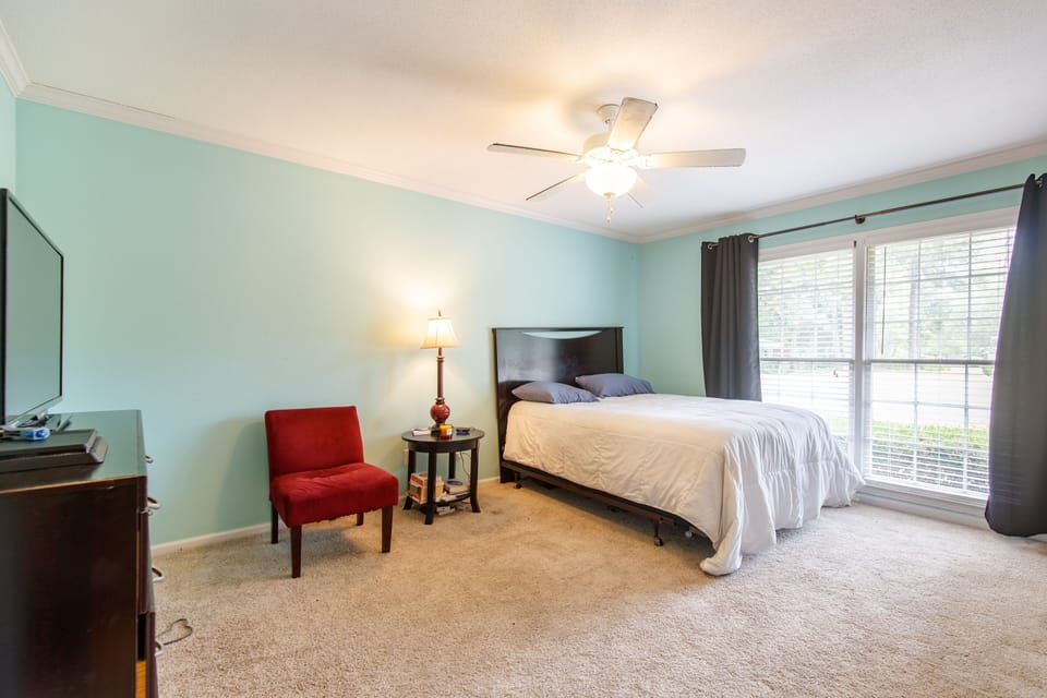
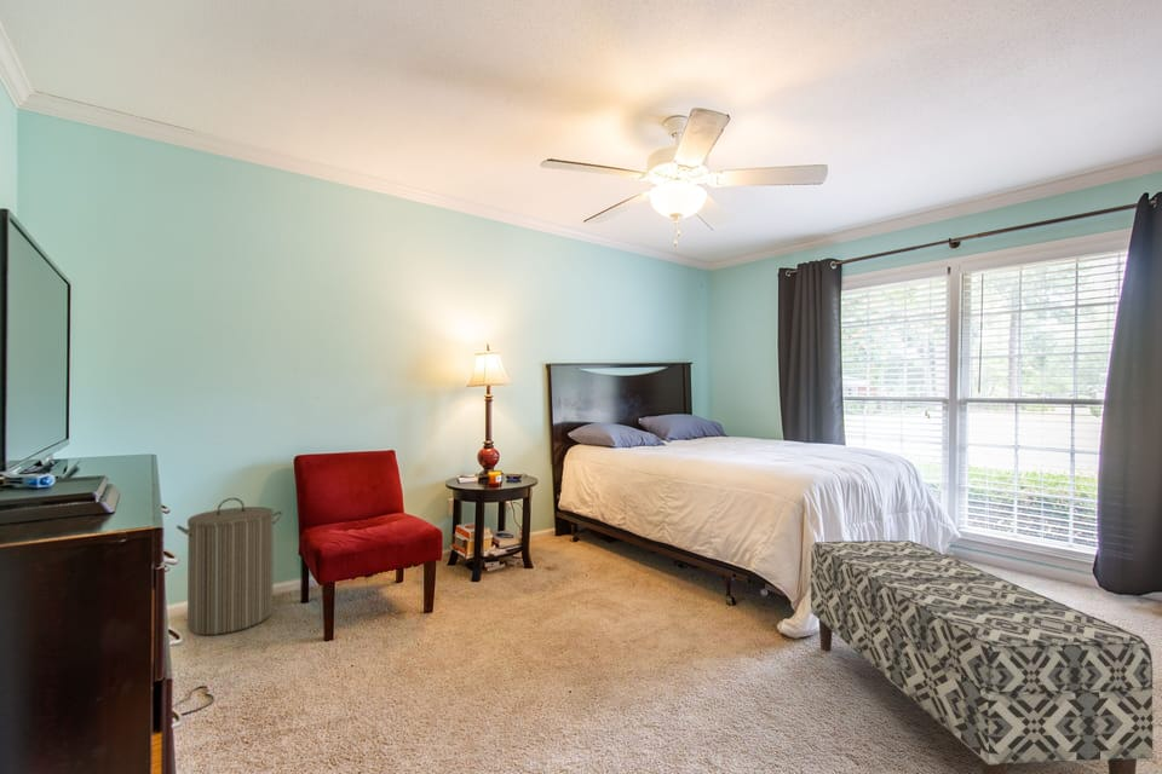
+ laundry hamper [176,497,283,636]
+ bench [810,539,1155,774]
